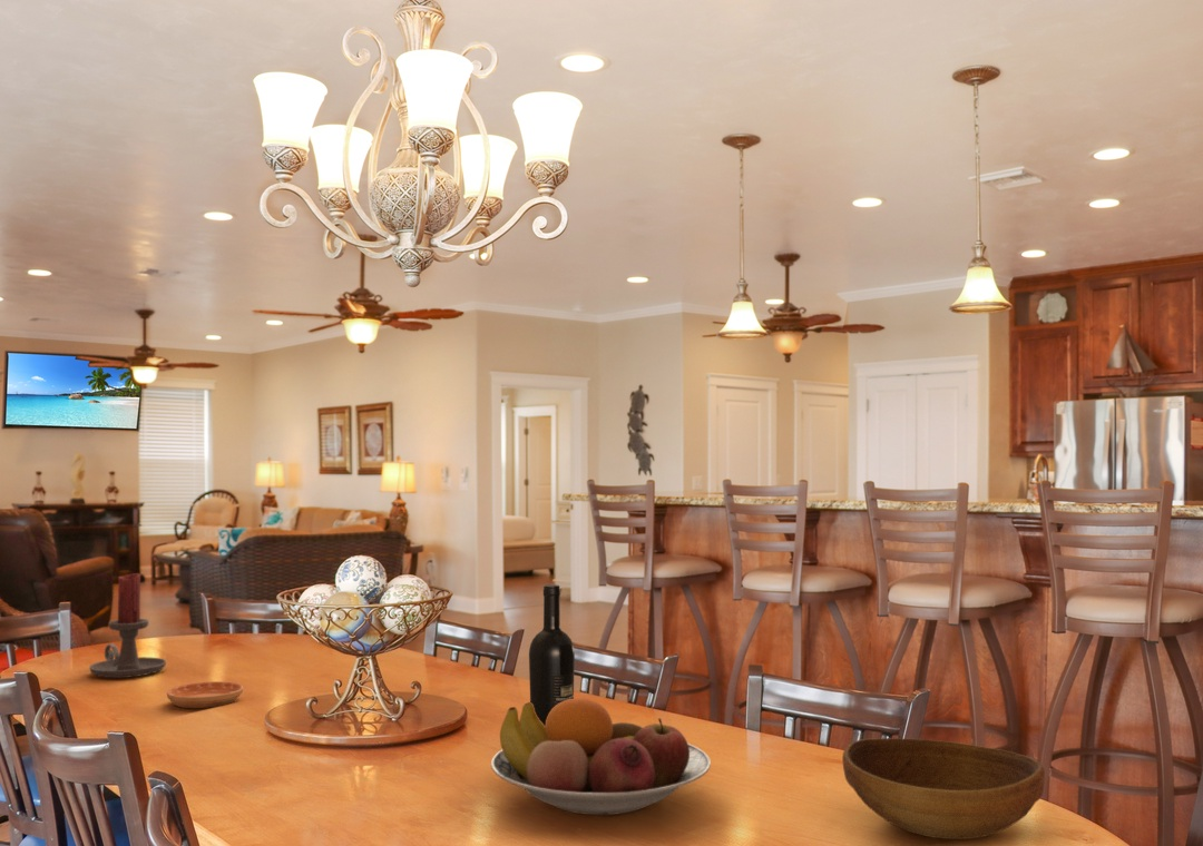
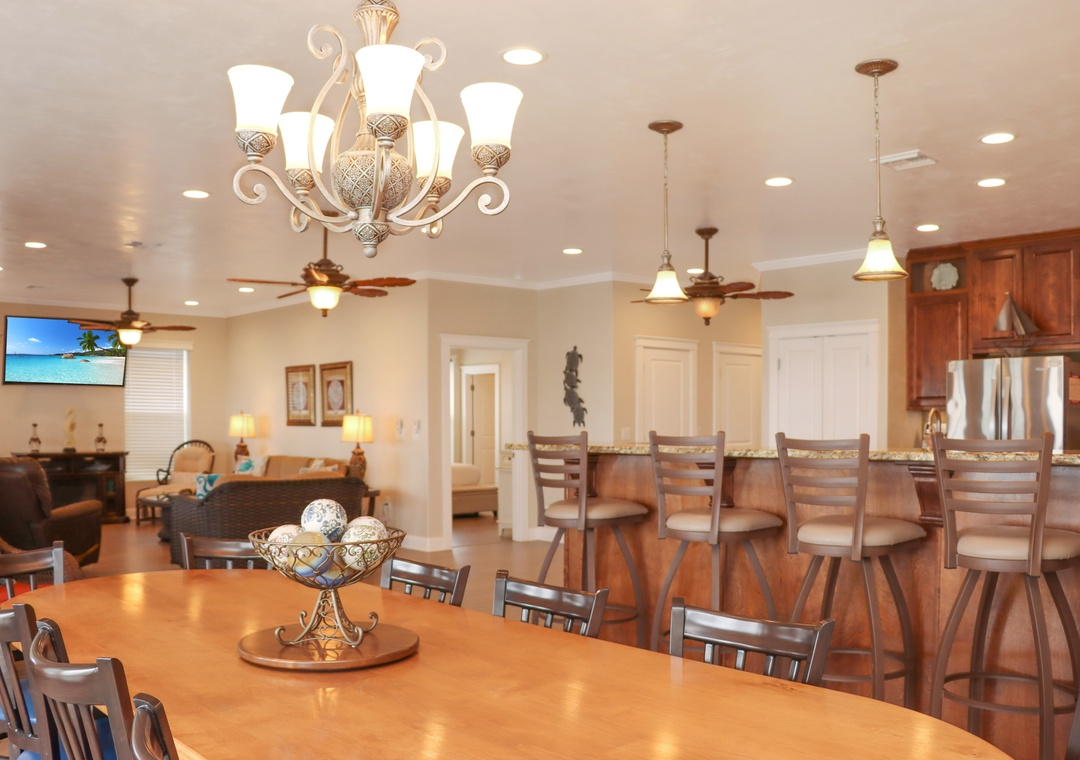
- wine bottle [528,583,576,727]
- saucer [166,680,244,709]
- bowl [841,737,1046,840]
- fruit bowl [490,698,712,816]
- candle holder [88,572,167,679]
